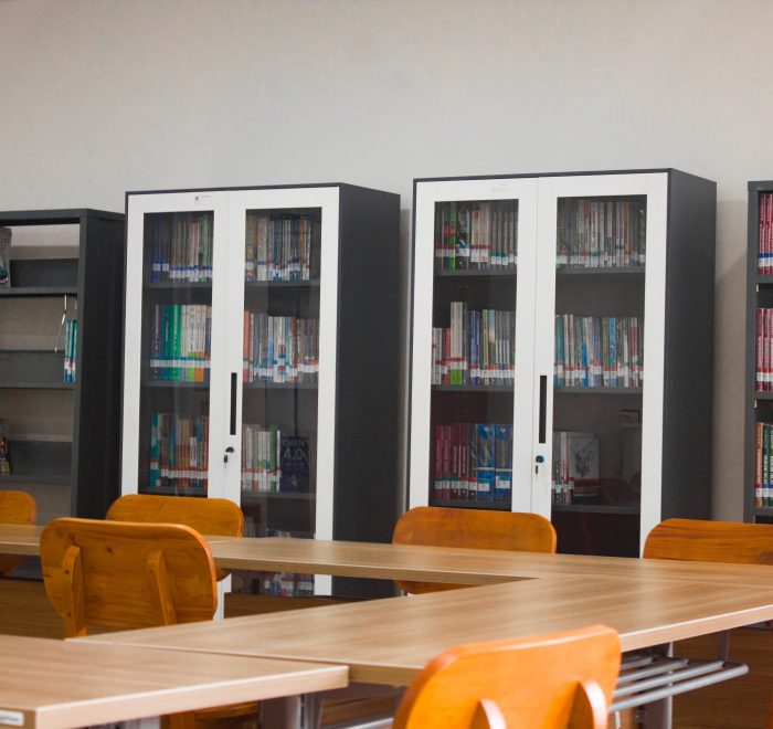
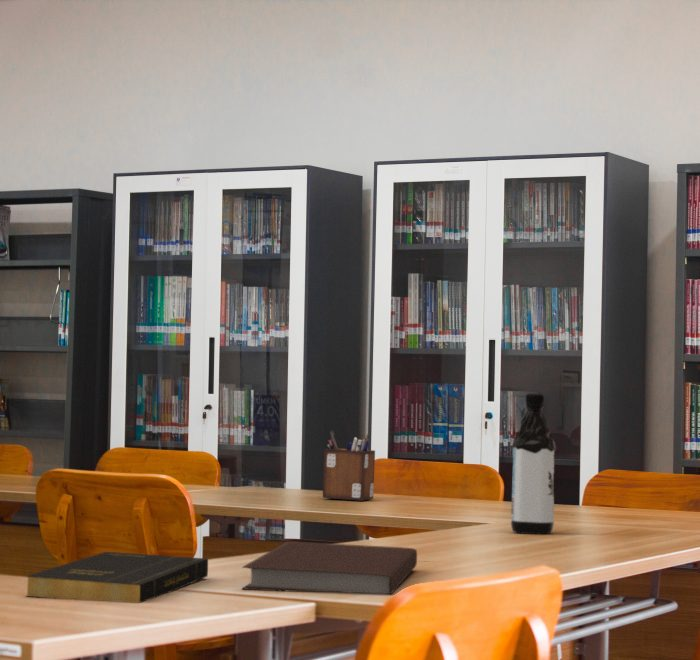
+ desk organizer [322,429,376,502]
+ notebook [241,541,418,596]
+ book [25,551,209,604]
+ water bottle [510,393,557,535]
